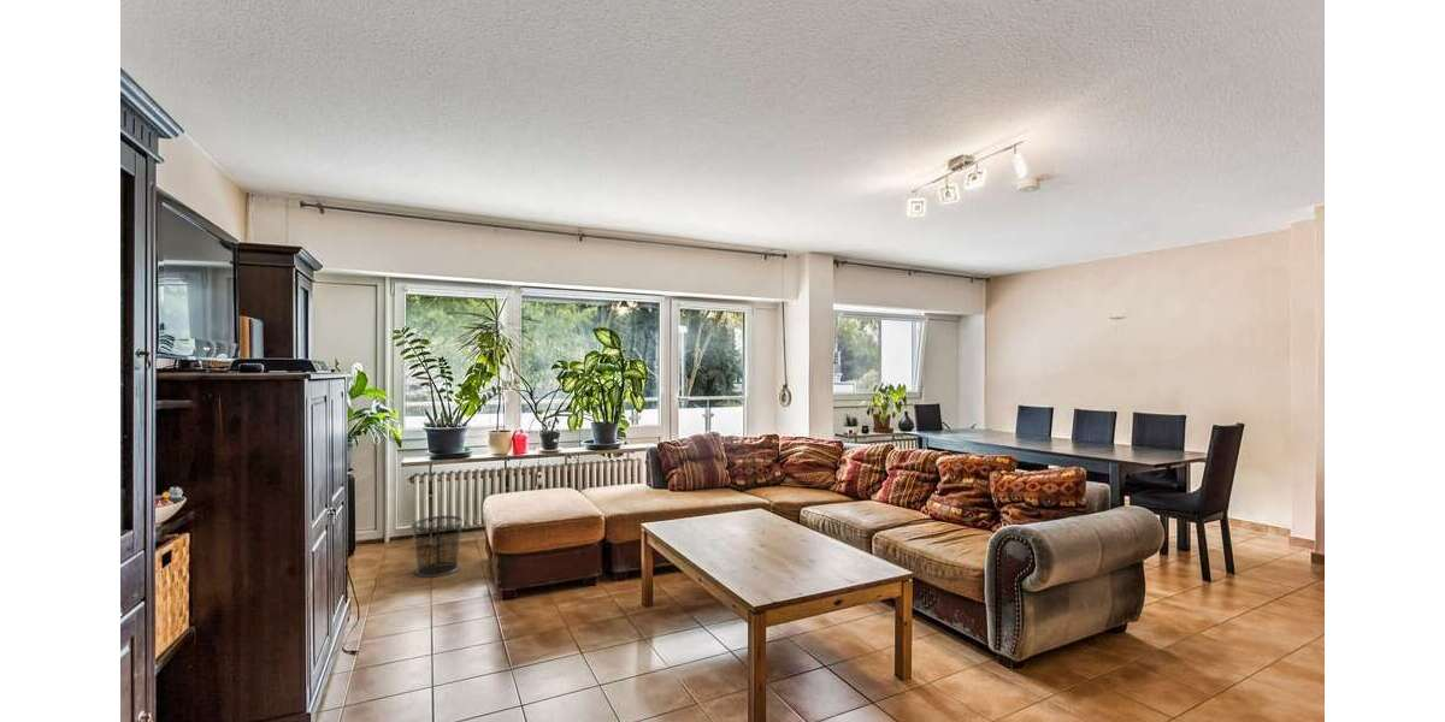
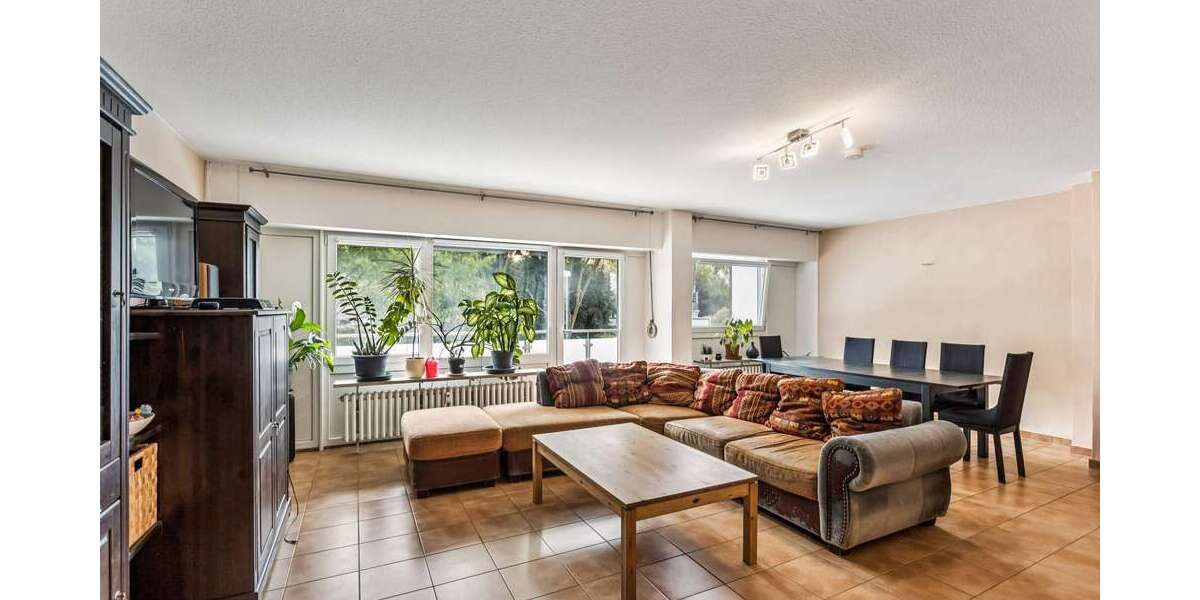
- waste bin [411,515,464,579]
